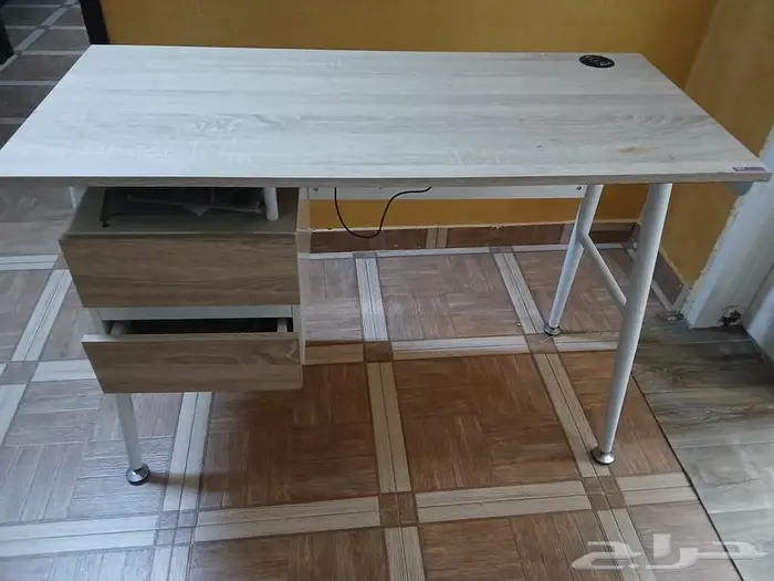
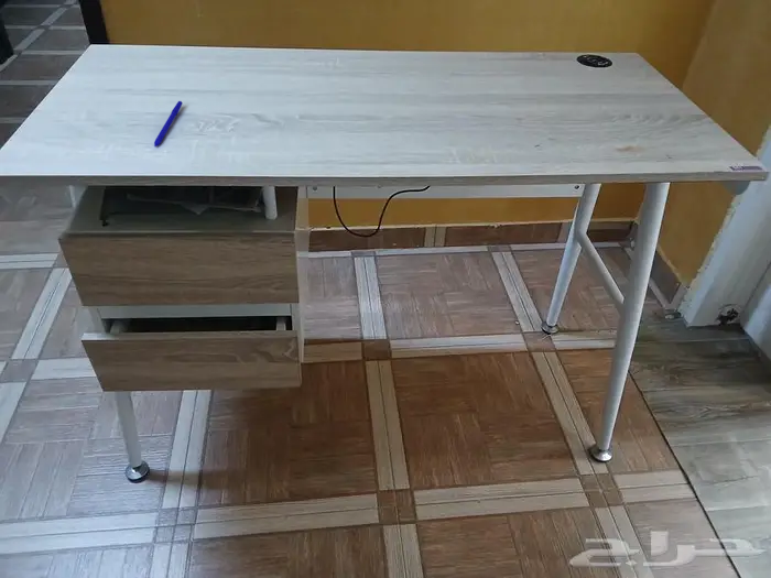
+ pen [153,100,184,148]
